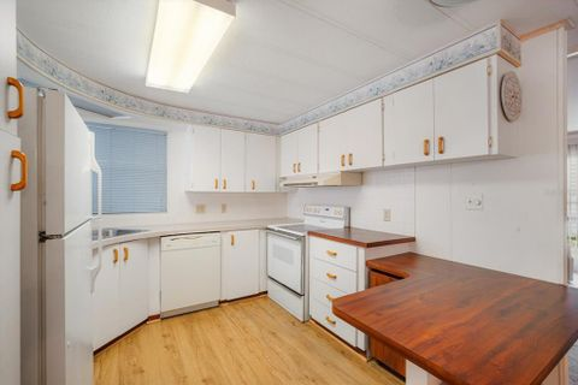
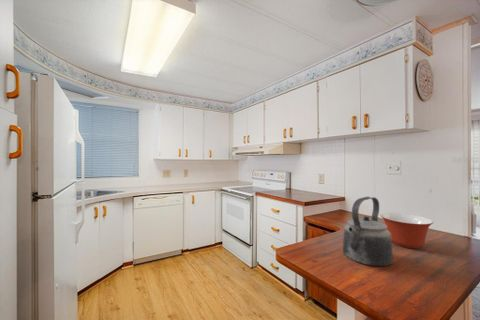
+ kettle [342,196,394,267]
+ mixing bowl [380,212,434,249]
